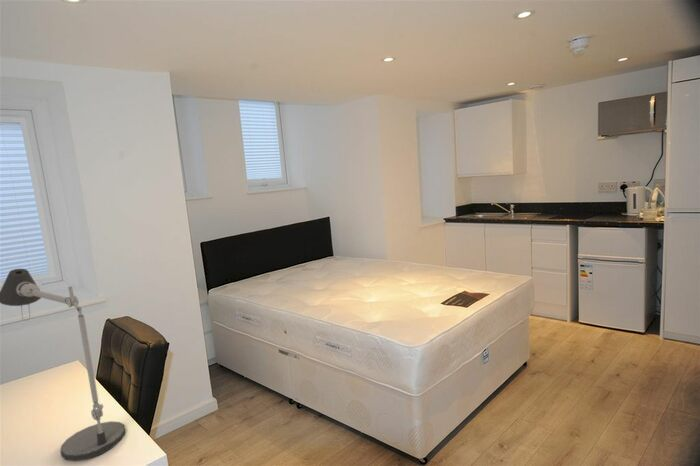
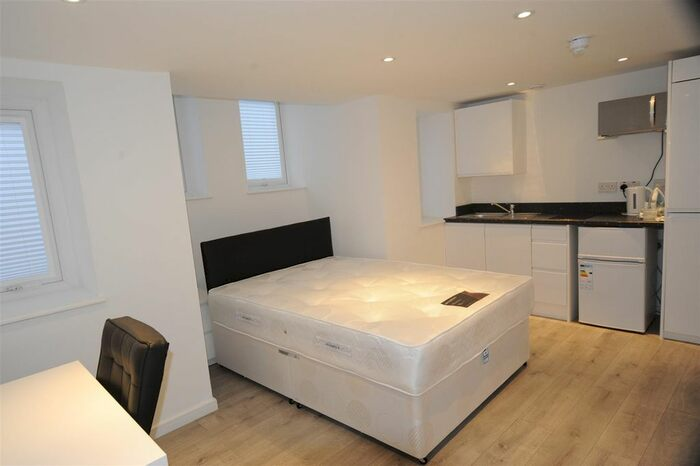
- desk lamp [0,268,126,462]
